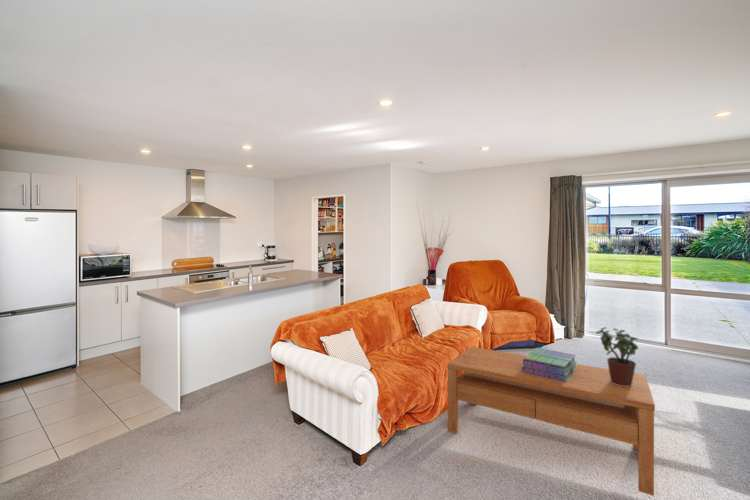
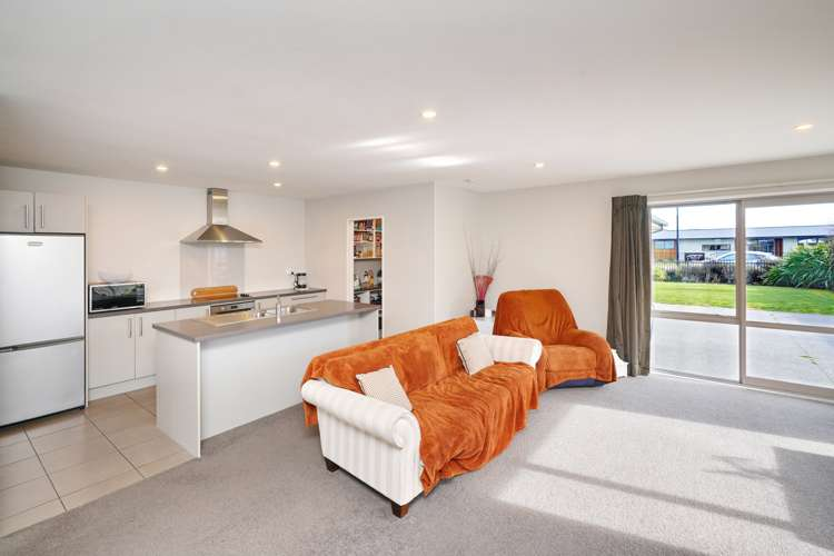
- potted plant [595,326,639,387]
- coffee table [446,346,656,497]
- stack of books [521,347,578,382]
